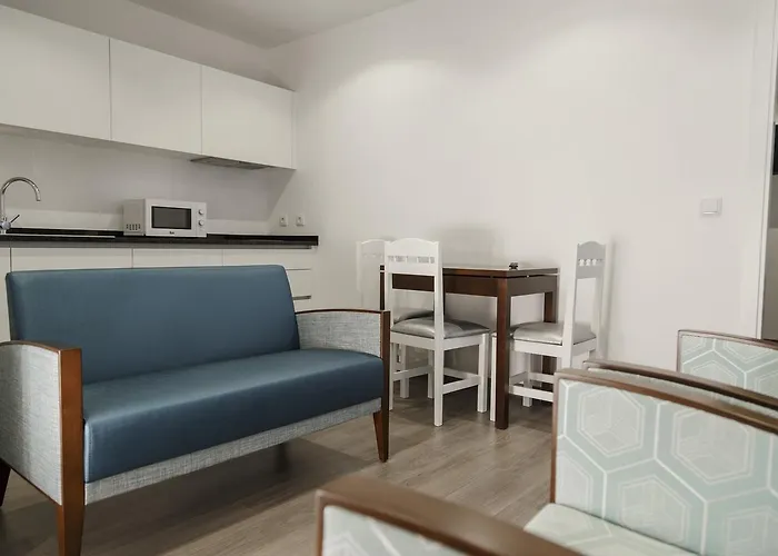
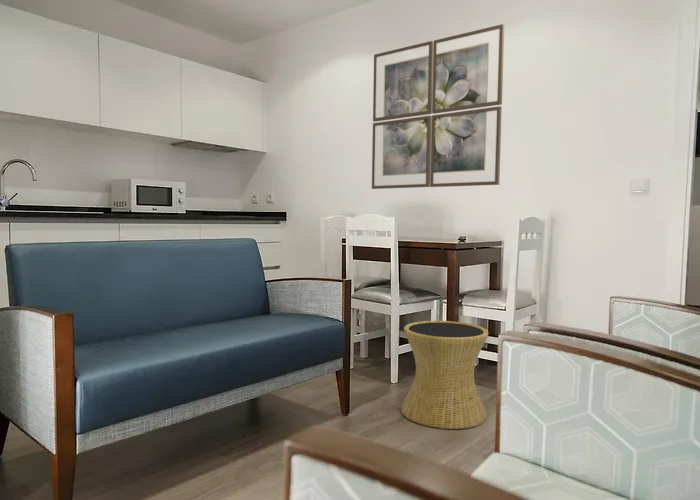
+ wall art [371,23,505,190]
+ side table [400,320,489,430]
